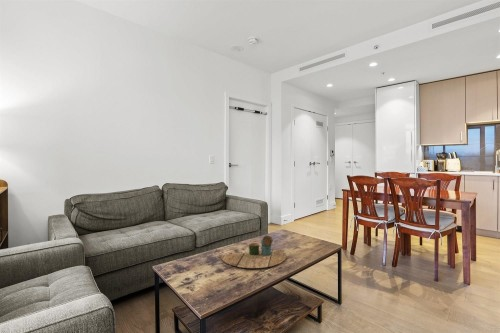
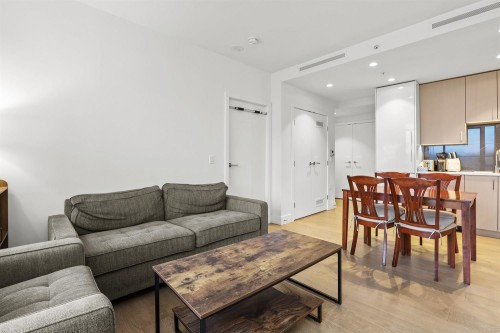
- decorative tray [220,235,287,269]
